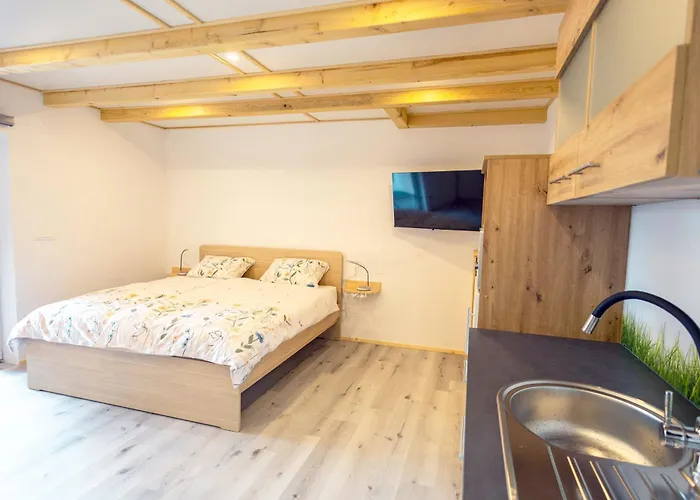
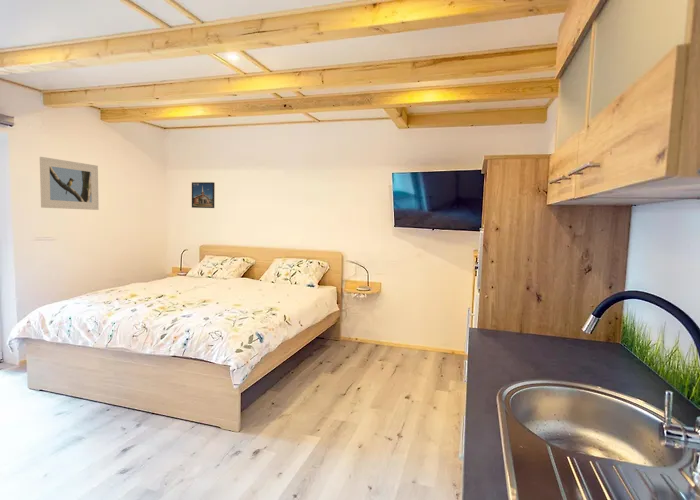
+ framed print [39,156,100,211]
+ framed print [191,181,216,209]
